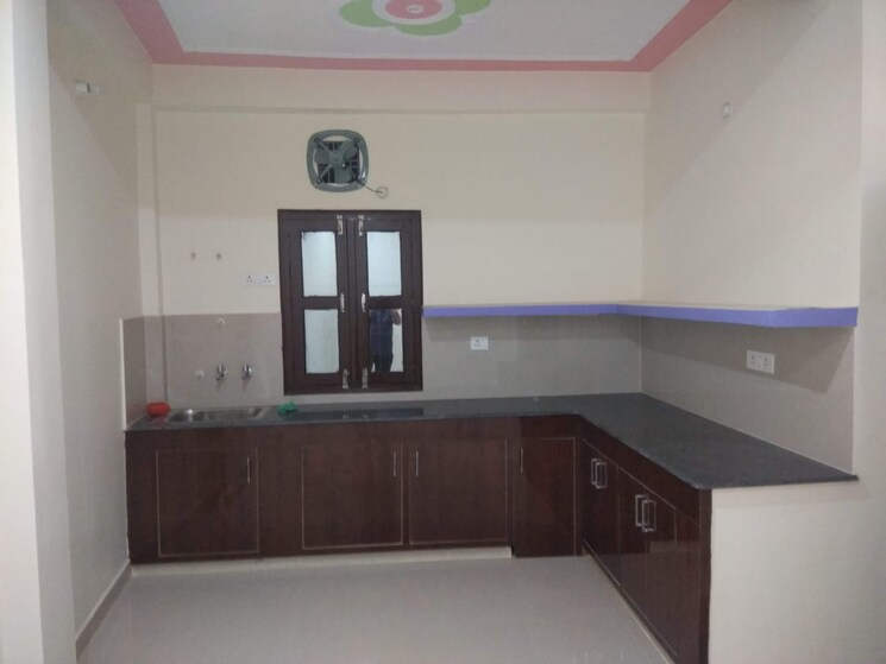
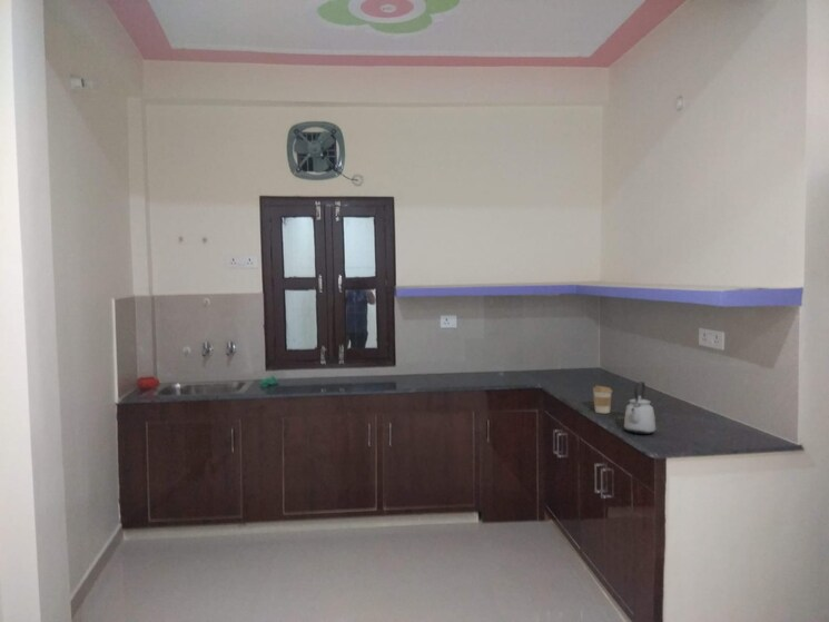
+ kettle [623,381,657,435]
+ coffee cup [592,385,613,414]
